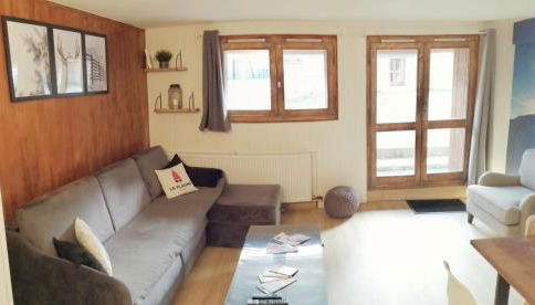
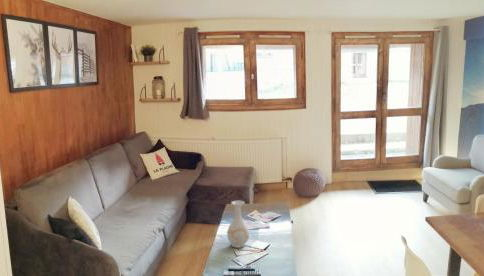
+ vase [226,200,251,249]
